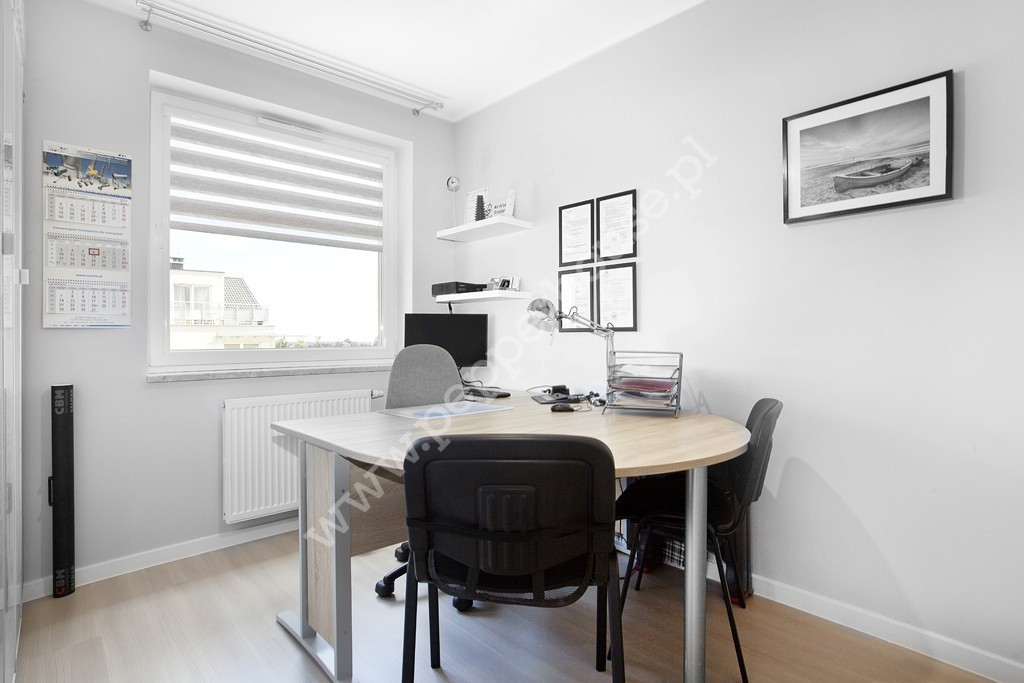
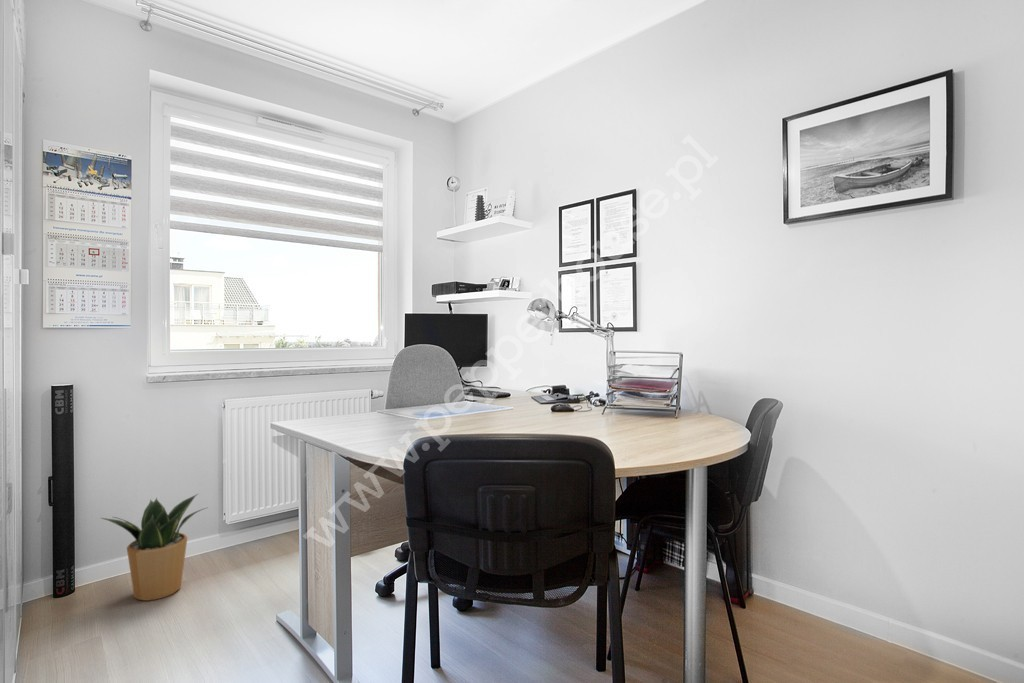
+ potted plant [100,492,207,602]
